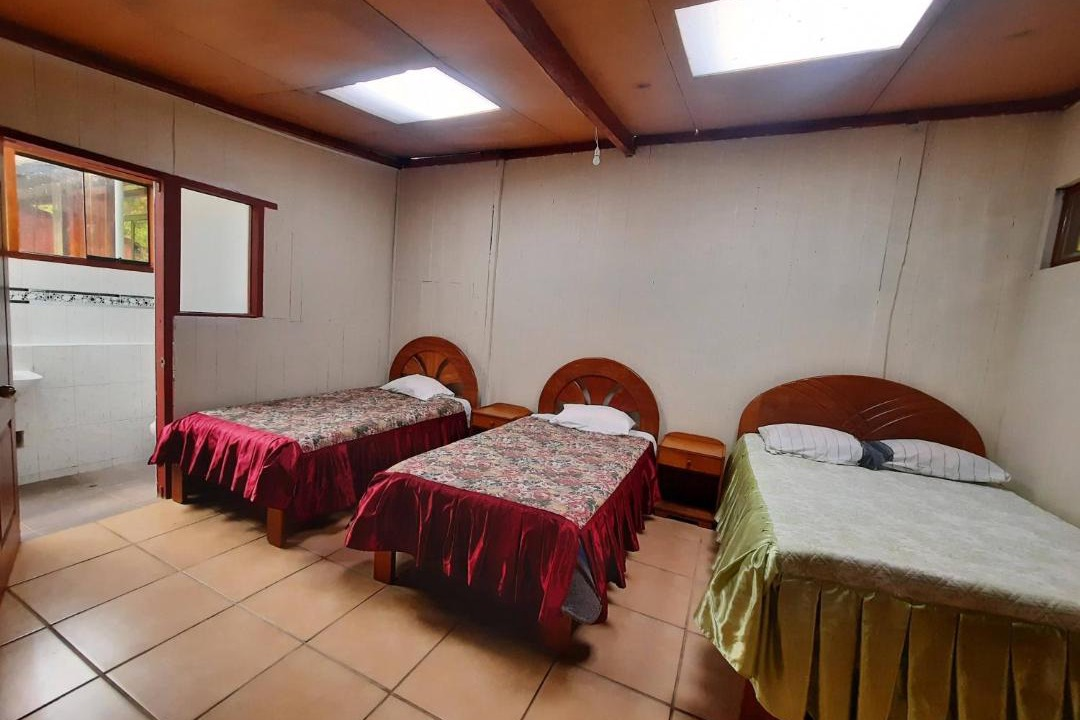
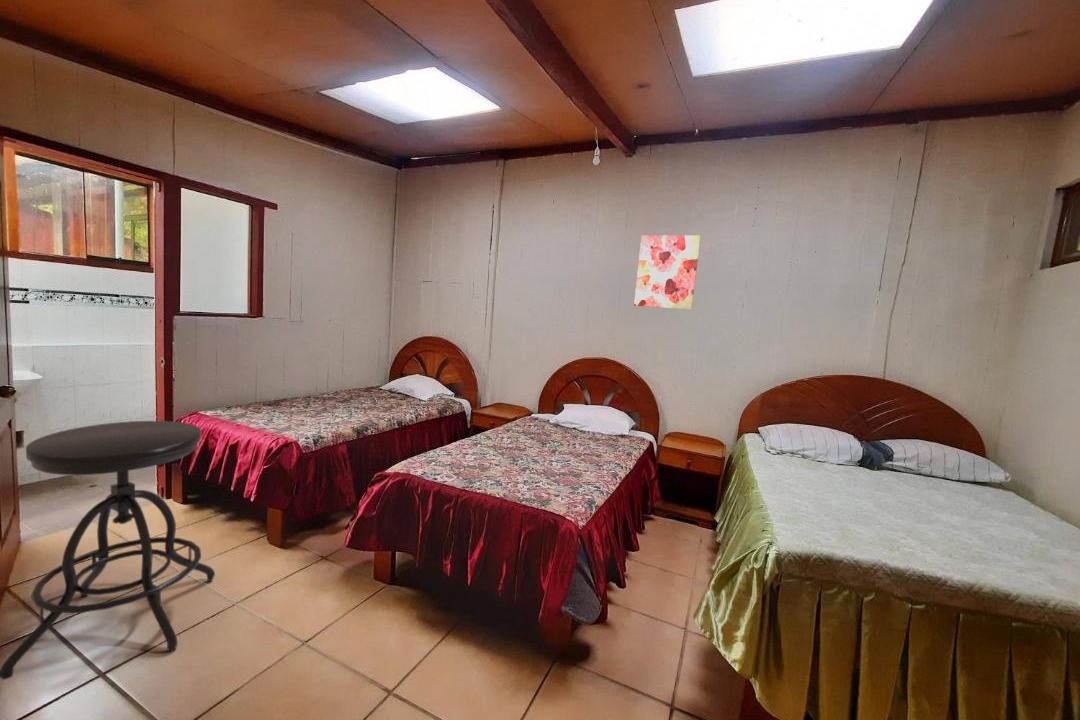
+ wall art [633,235,701,311]
+ stool [0,420,216,680]
